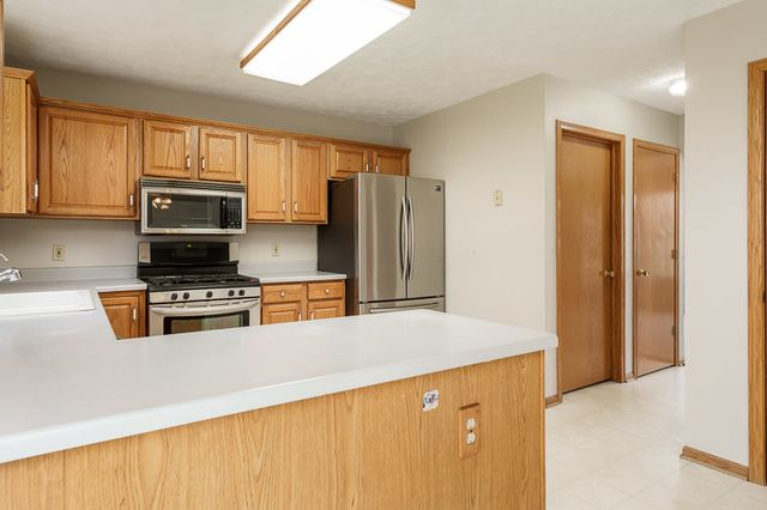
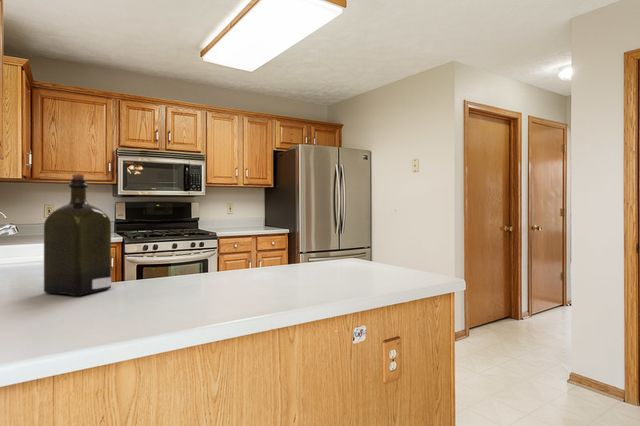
+ liquor [43,173,112,296]
